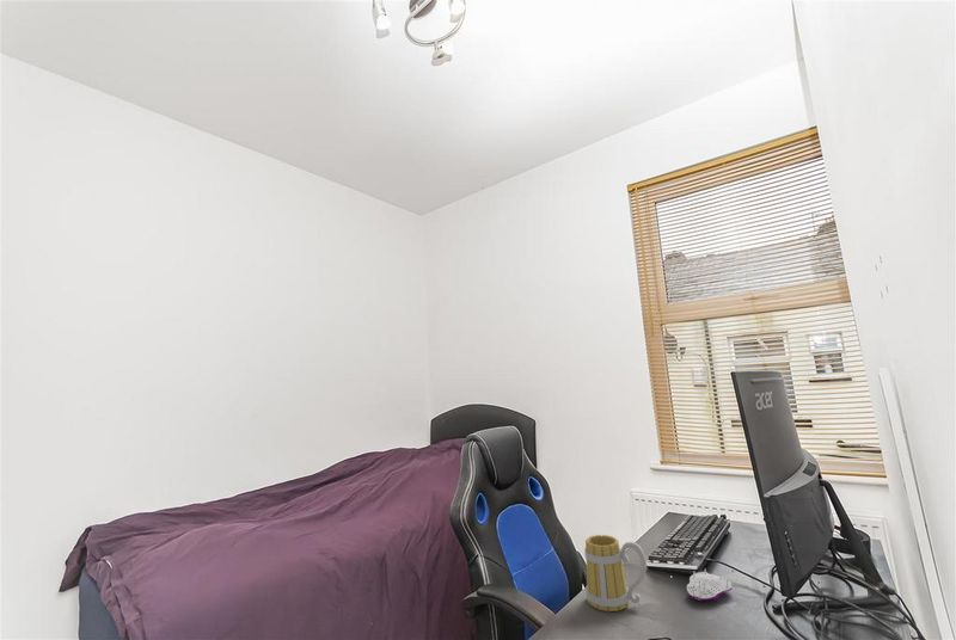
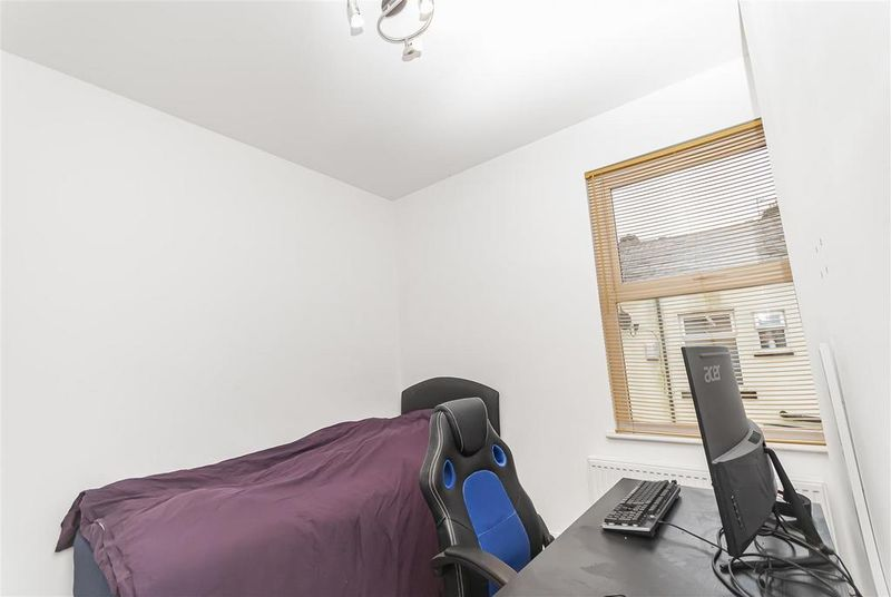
- computer mouse [686,567,734,601]
- mug [583,534,648,613]
